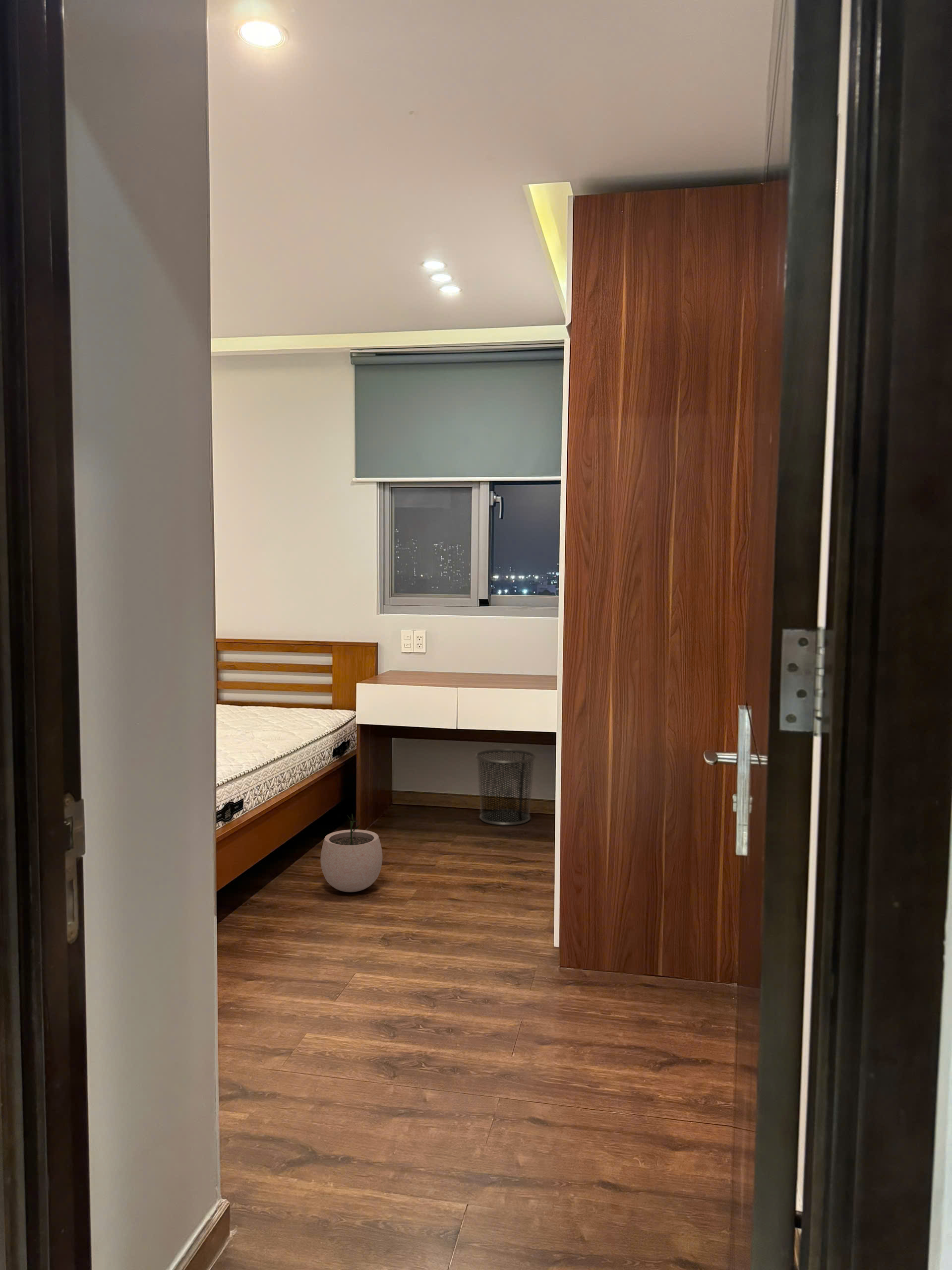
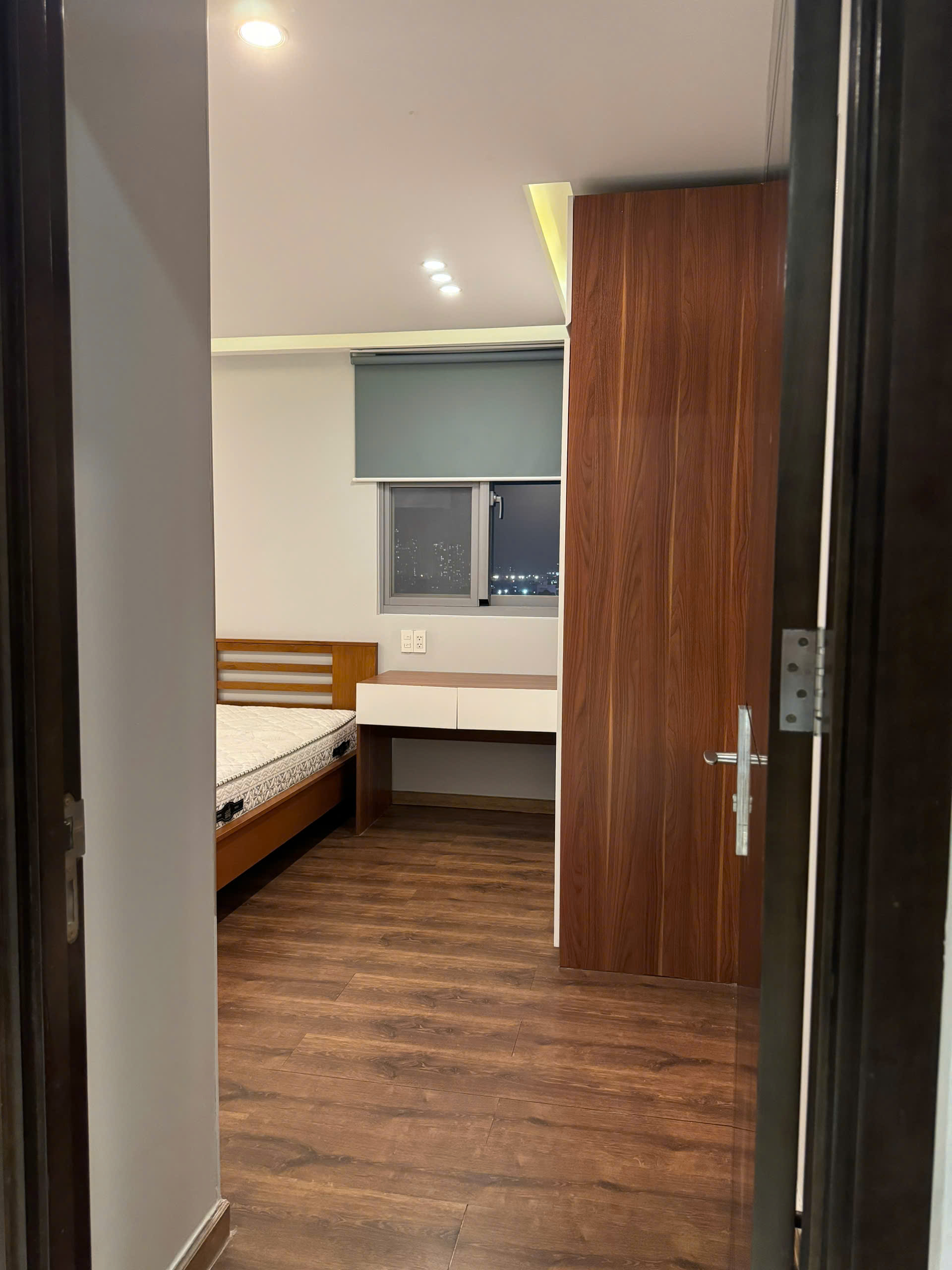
- waste bin [475,749,536,826]
- plant pot [320,813,383,892]
